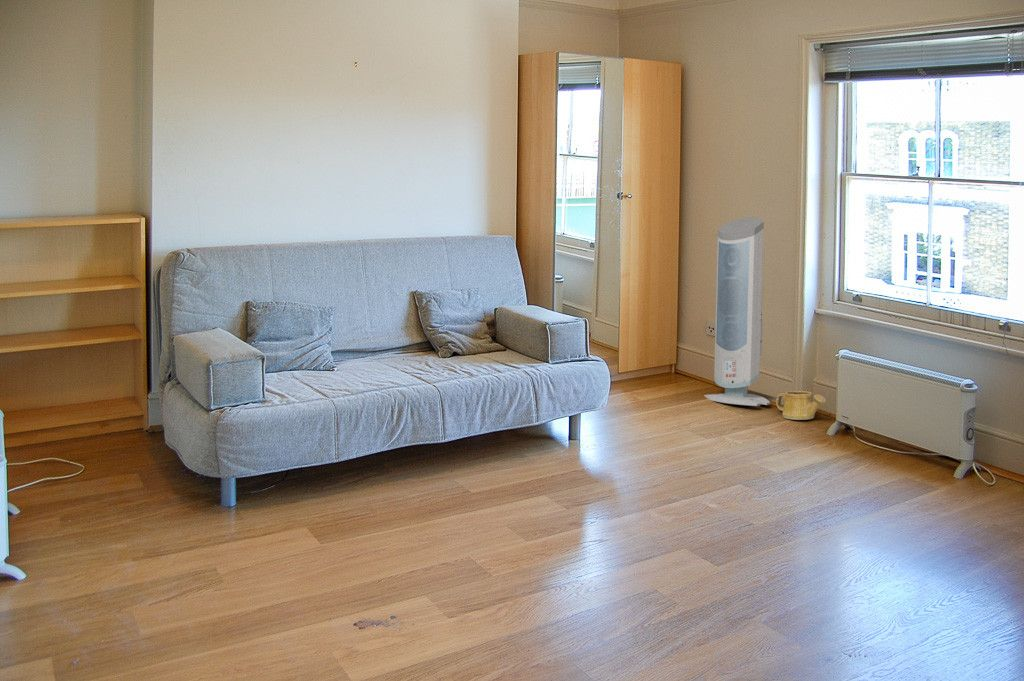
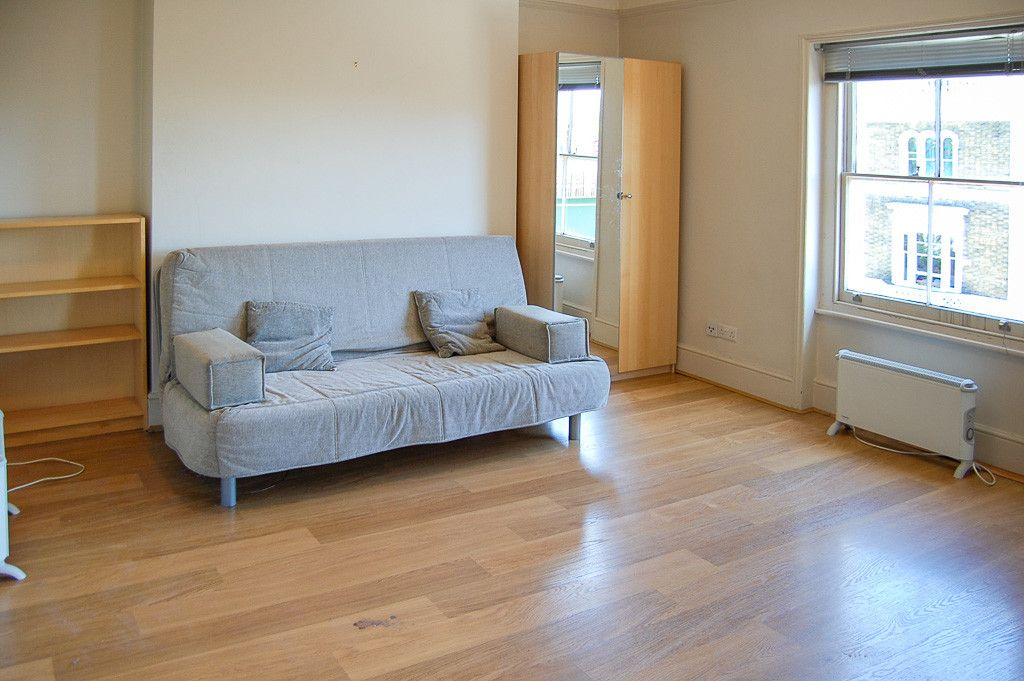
- air purifier [703,217,771,407]
- watering can [775,390,827,421]
